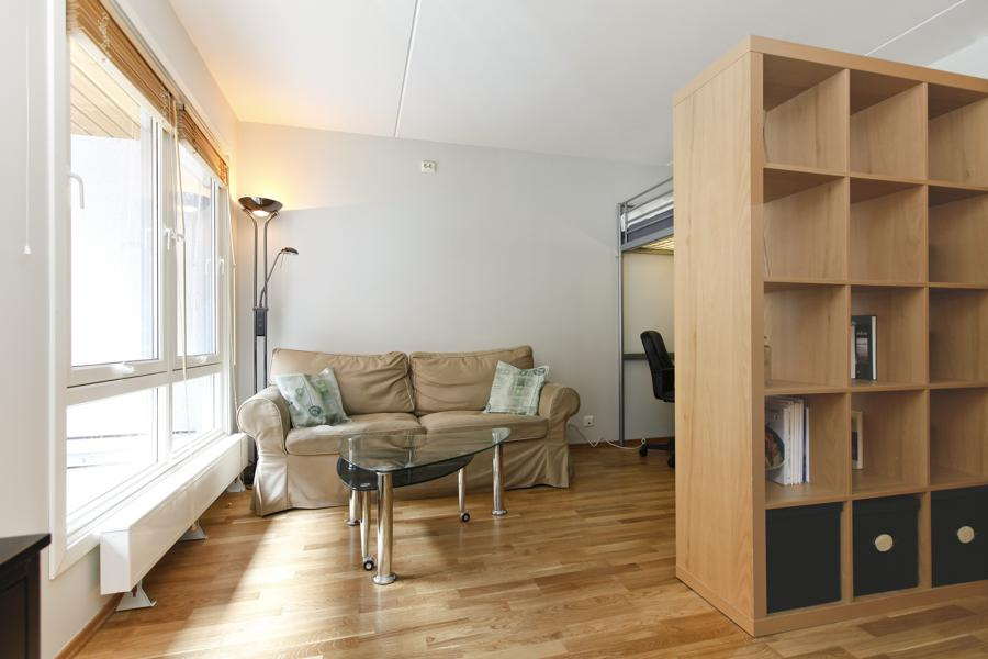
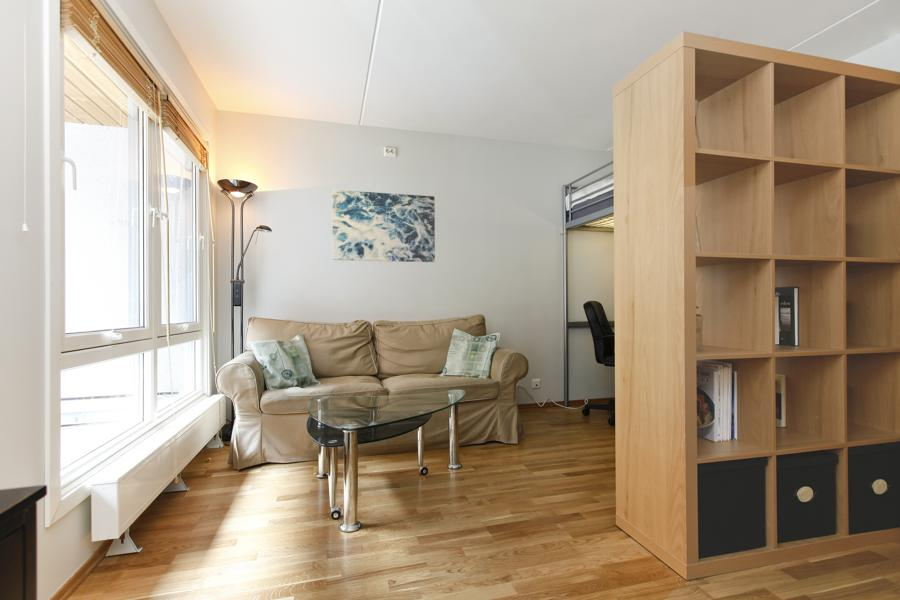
+ wall art [332,189,436,263]
